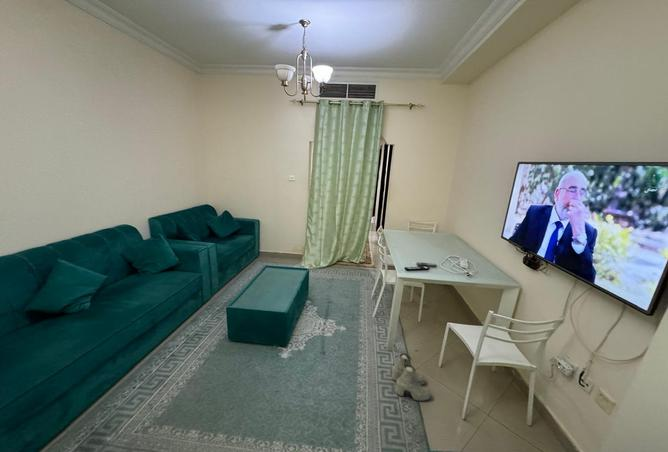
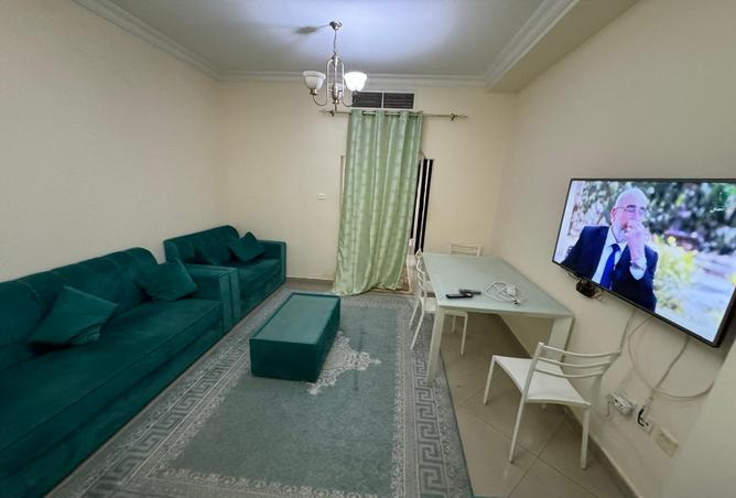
- boots [391,352,431,402]
